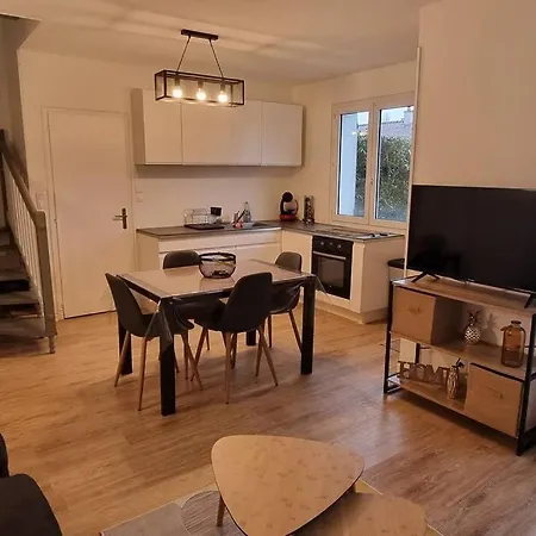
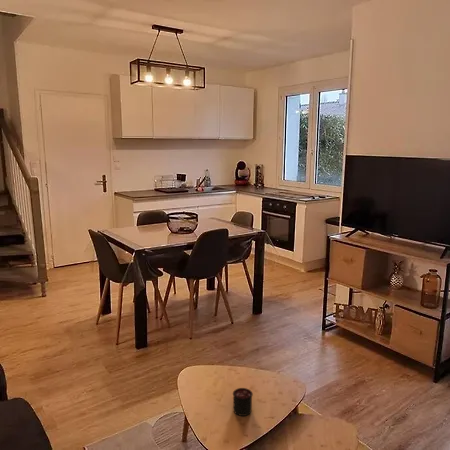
+ candle [232,387,254,417]
